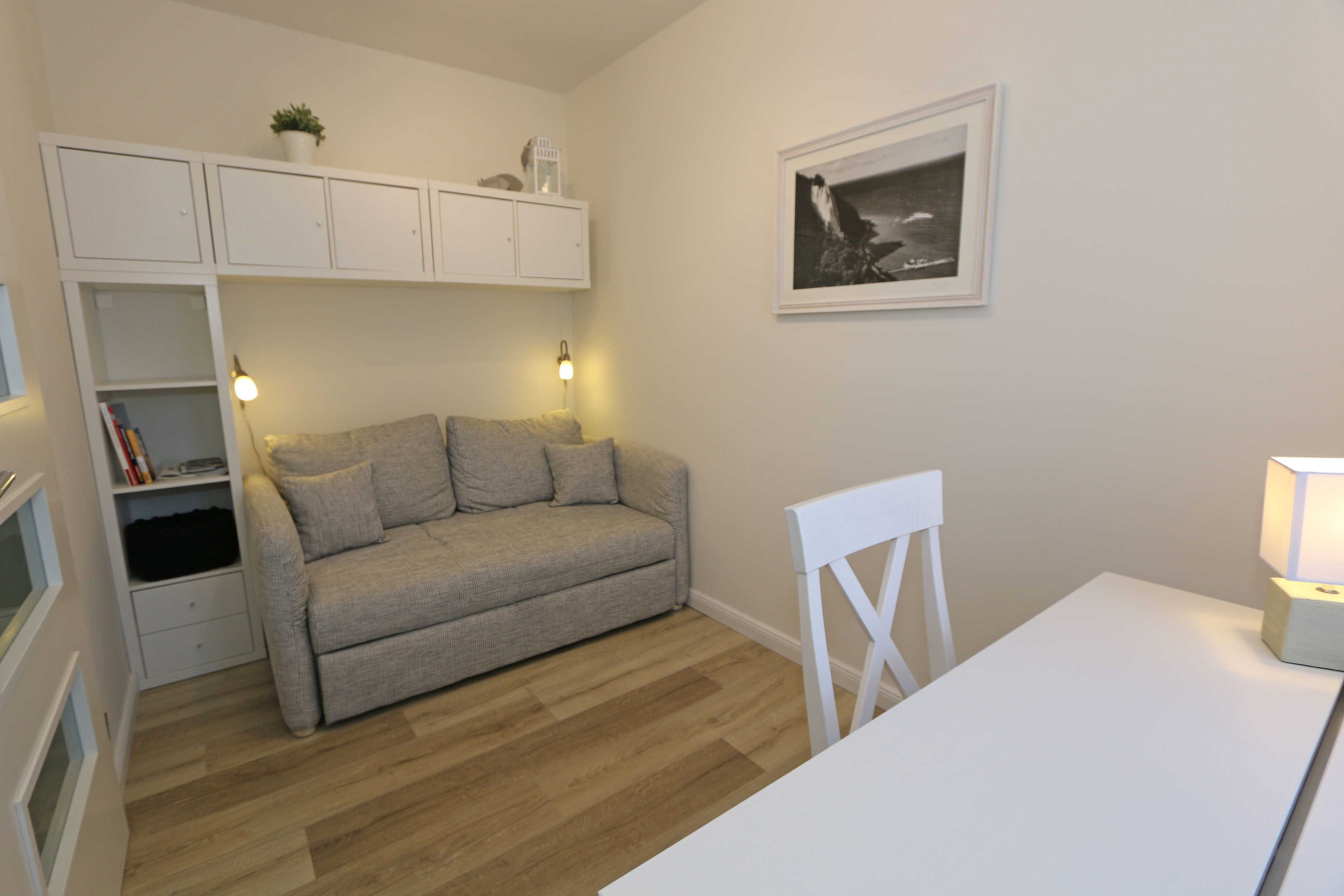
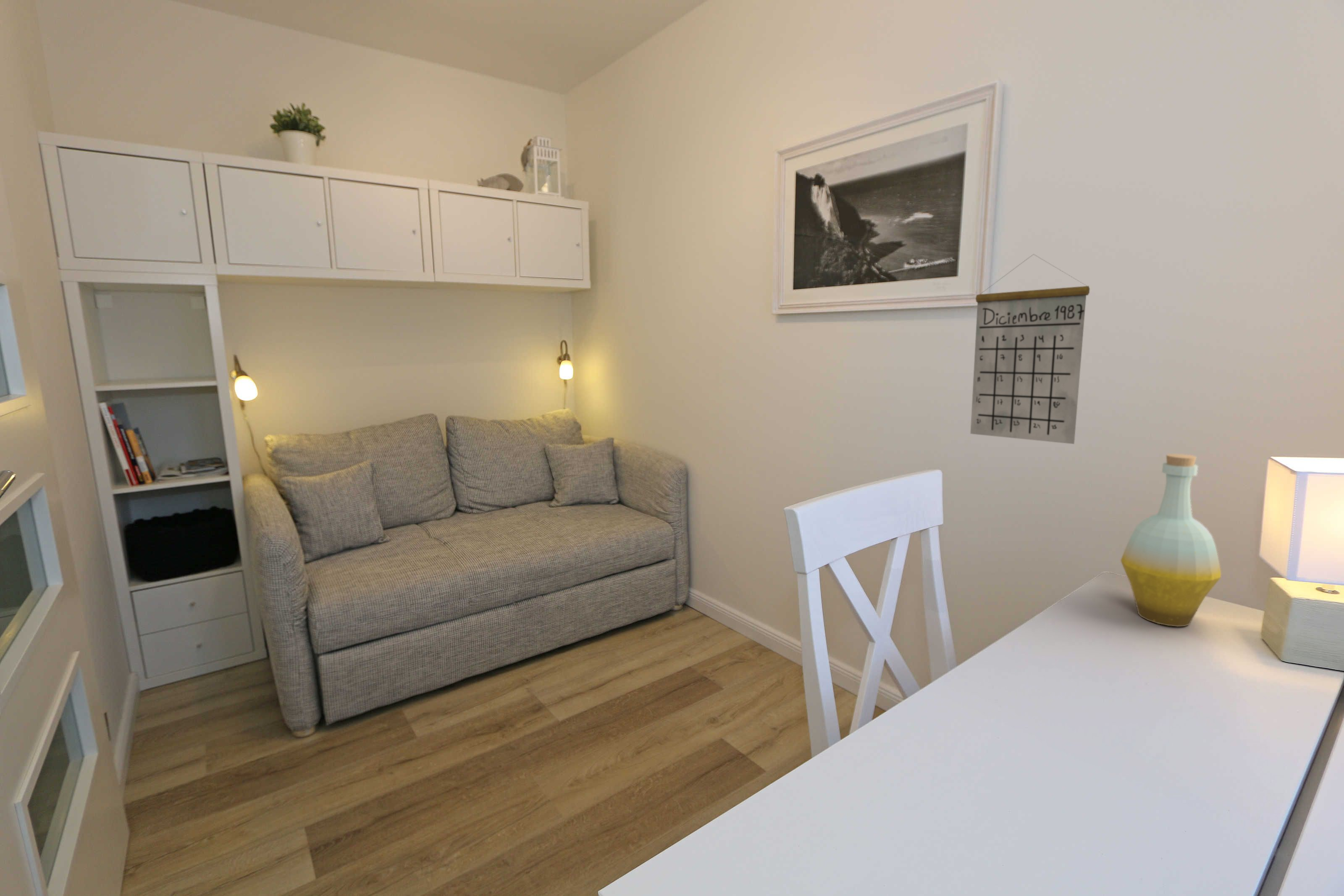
+ calendar [970,254,1090,444]
+ bottle [1120,454,1221,627]
